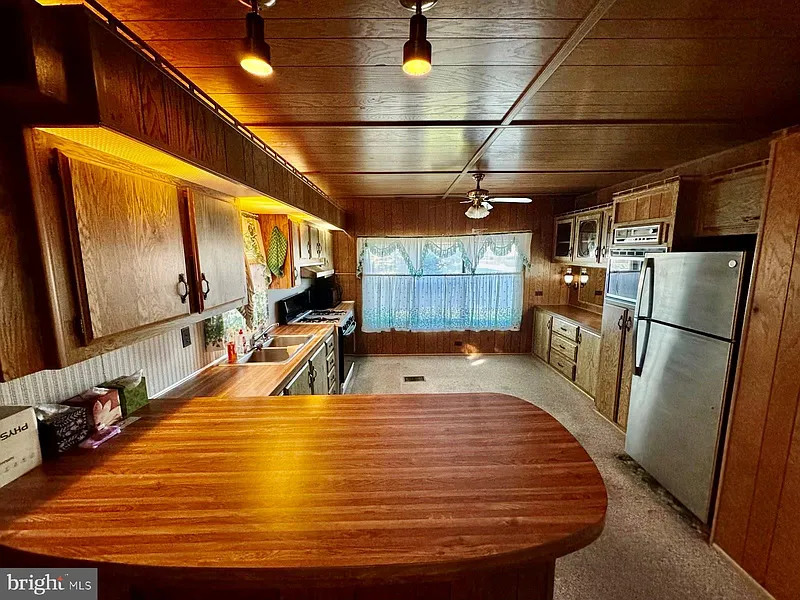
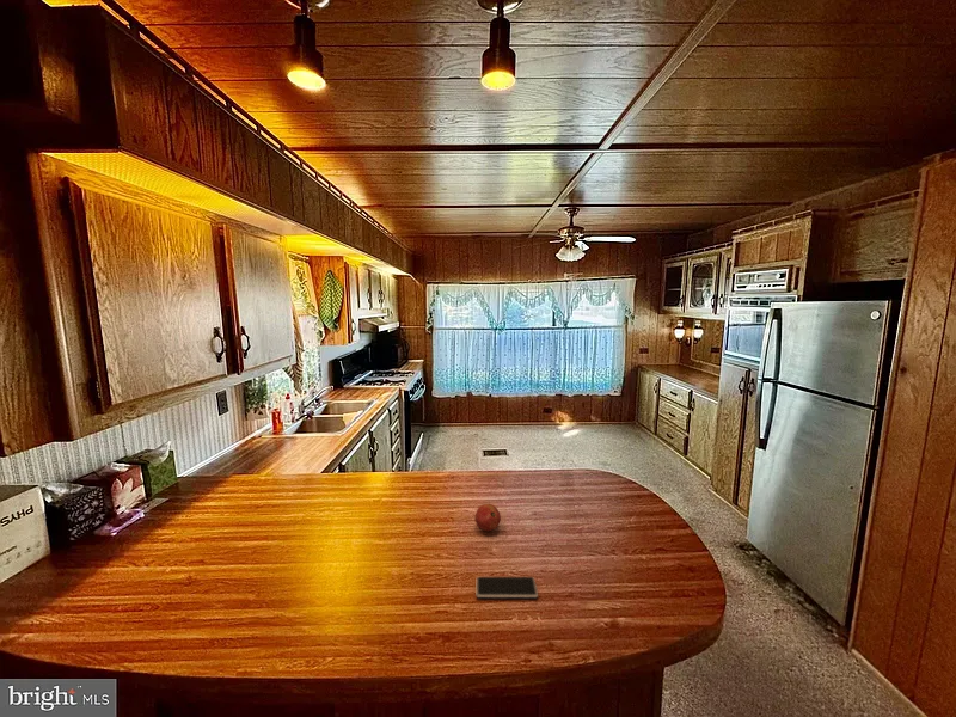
+ smartphone [476,576,539,599]
+ fruit [473,503,502,532]
